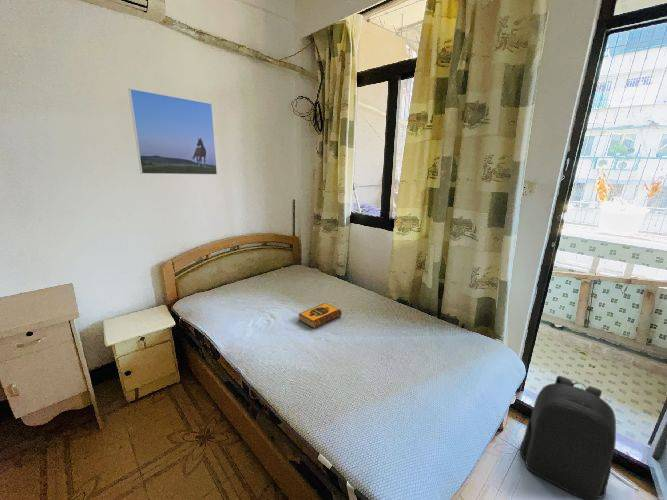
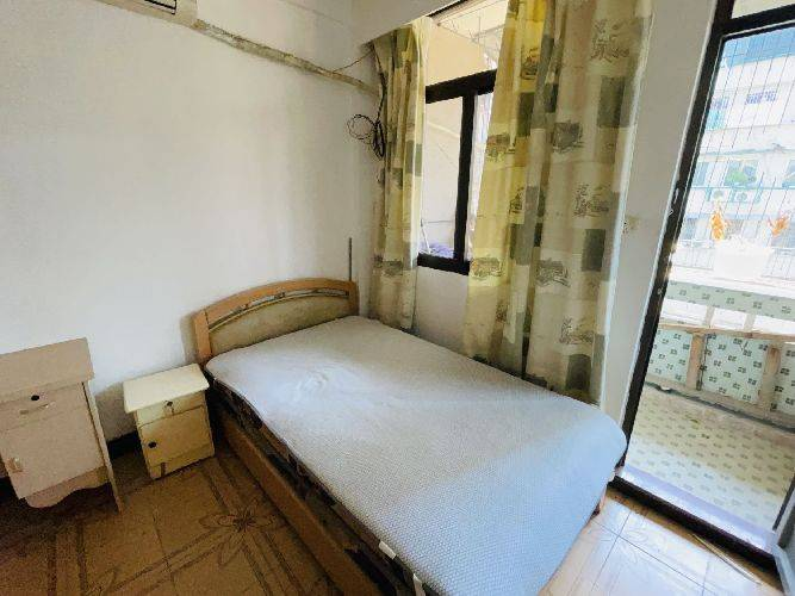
- backpack [519,375,617,500]
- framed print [127,87,218,176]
- hardback book [298,302,343,329]
